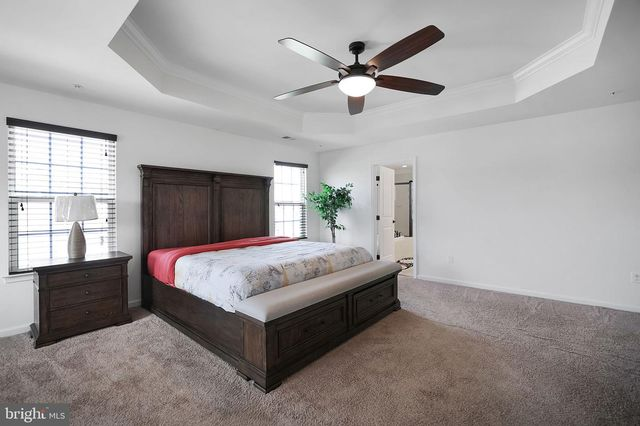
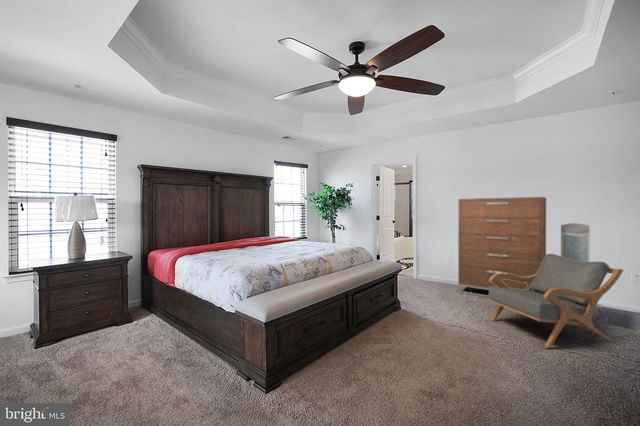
+ air purifier [560,222,598,309]
+ dresser [457,196,547,298]
+ armchair [487,253,624,349]
